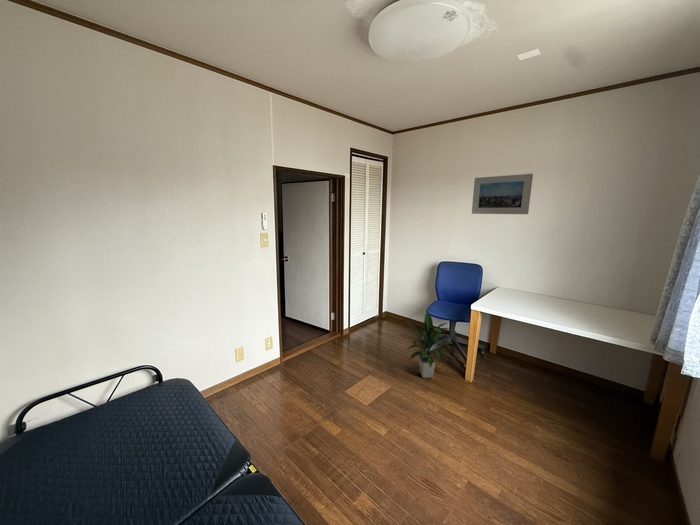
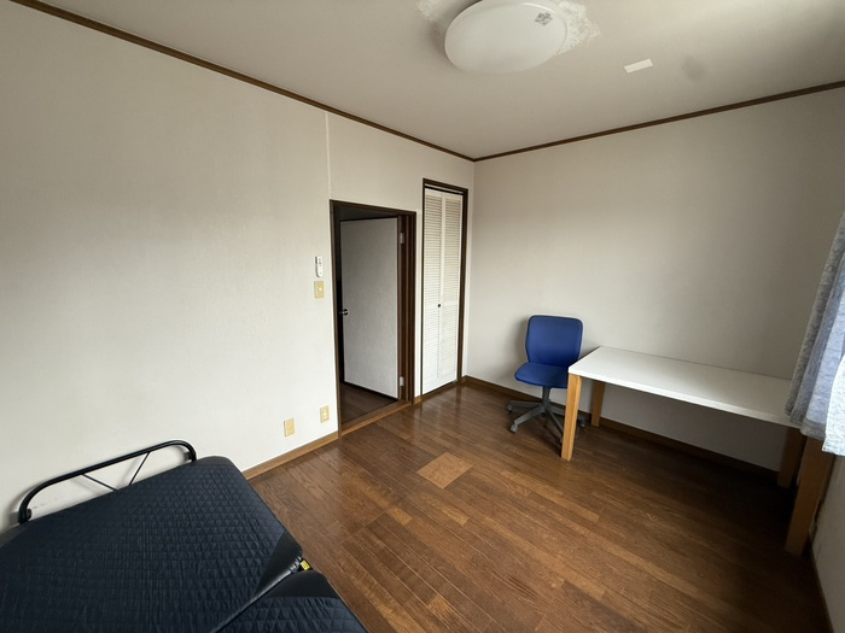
- indoor plant [405,309,455,379]
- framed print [471,173,534,215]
